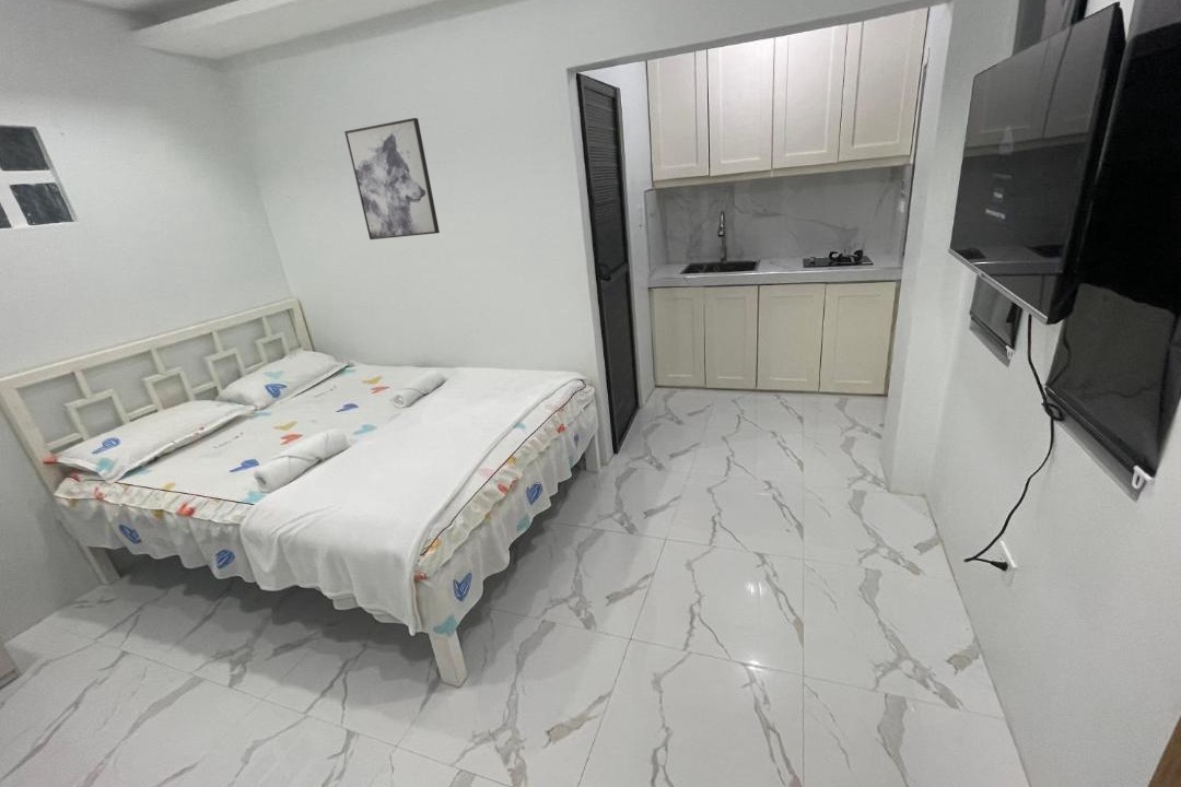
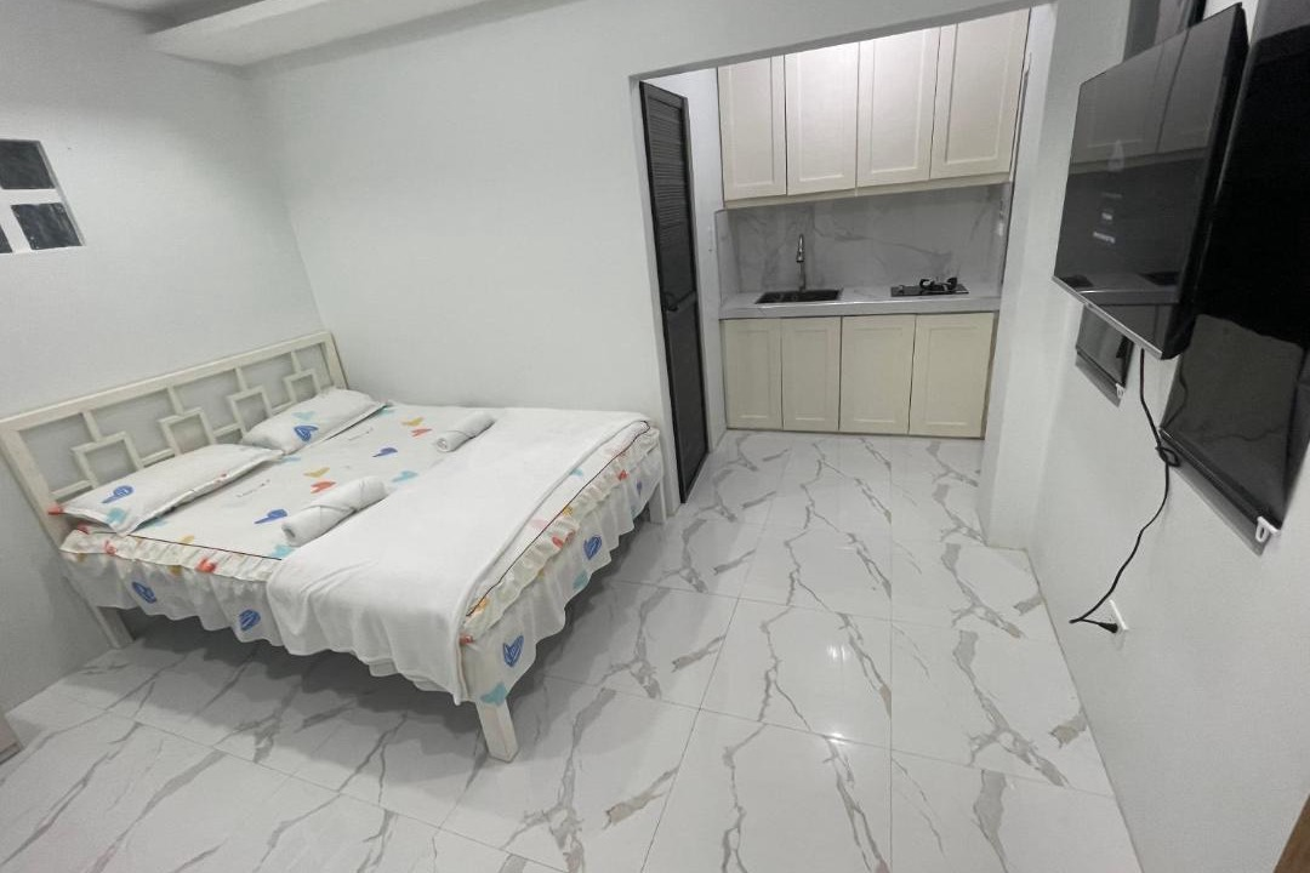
- wall art [343,117,441,240]
